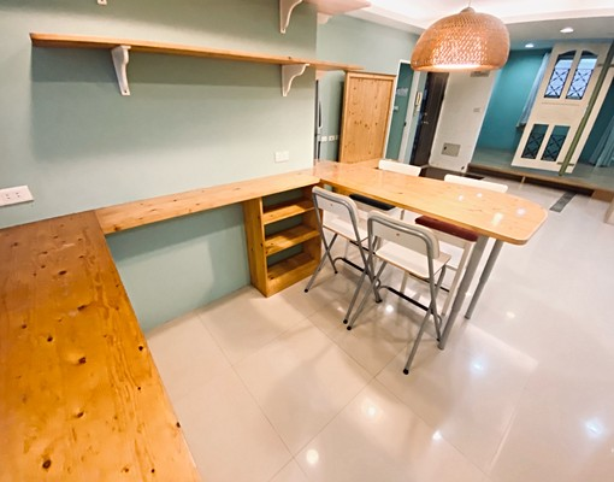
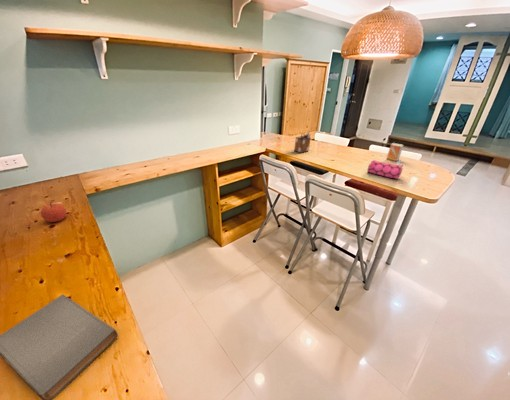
+ desk organizer [293,131,312,154]
+ apple [40,200,67,223]
+ pencil case [366,159,404,180]
+ book [0,294,119,400]
+ small box [386,142,404,162]
